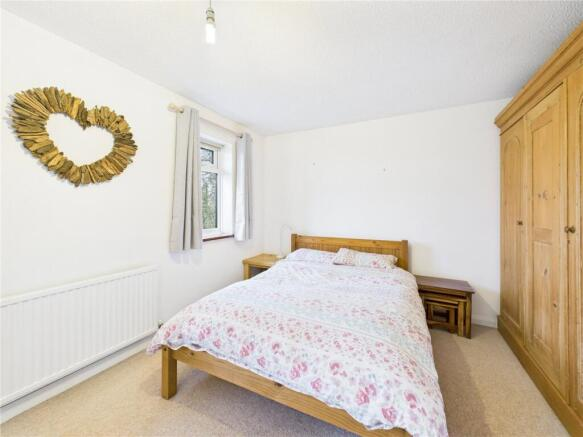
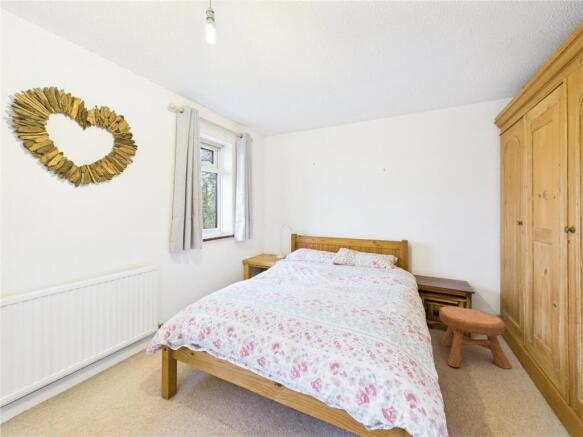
+ stool [438,305,513,370]
